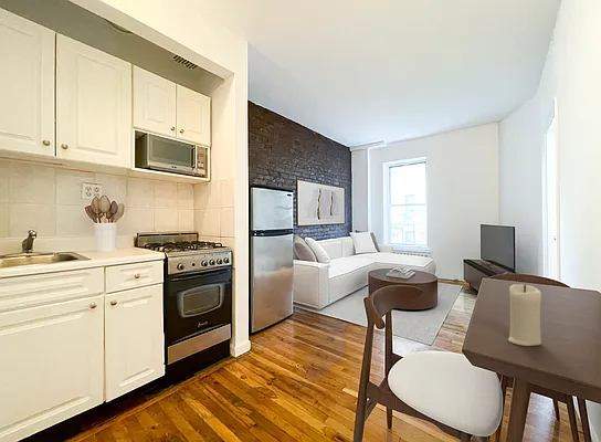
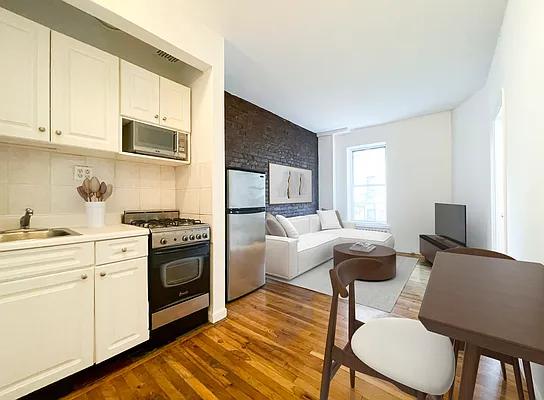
- candle [507,284,542,347]
